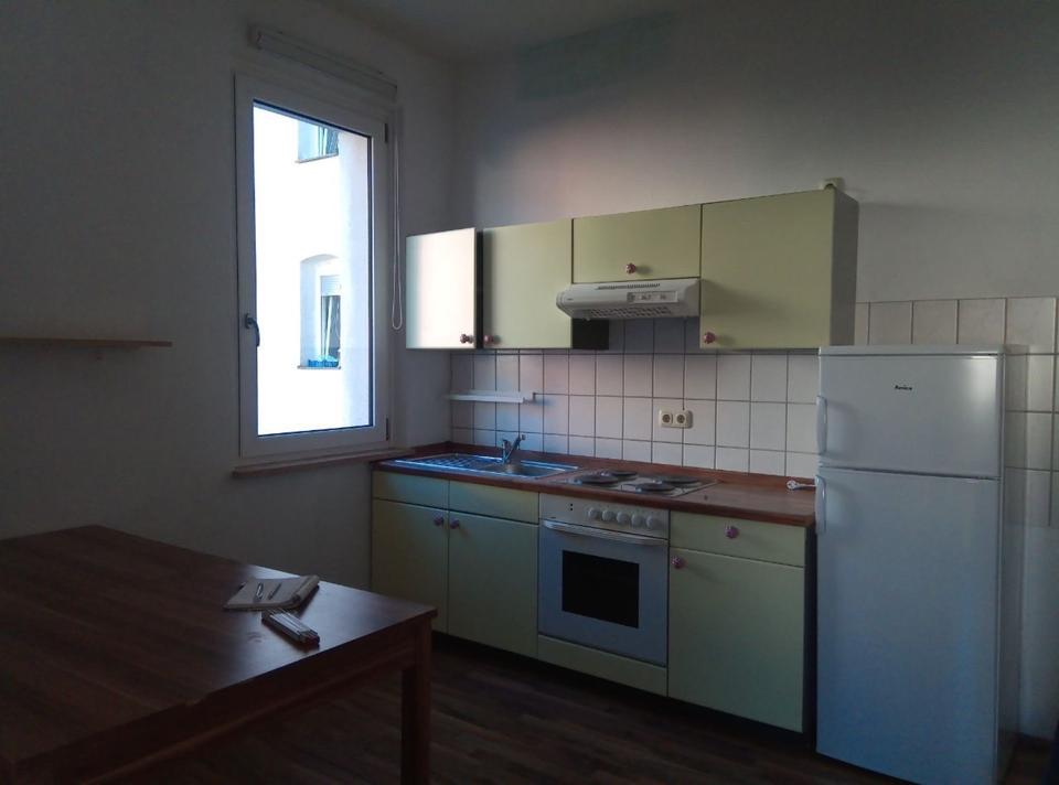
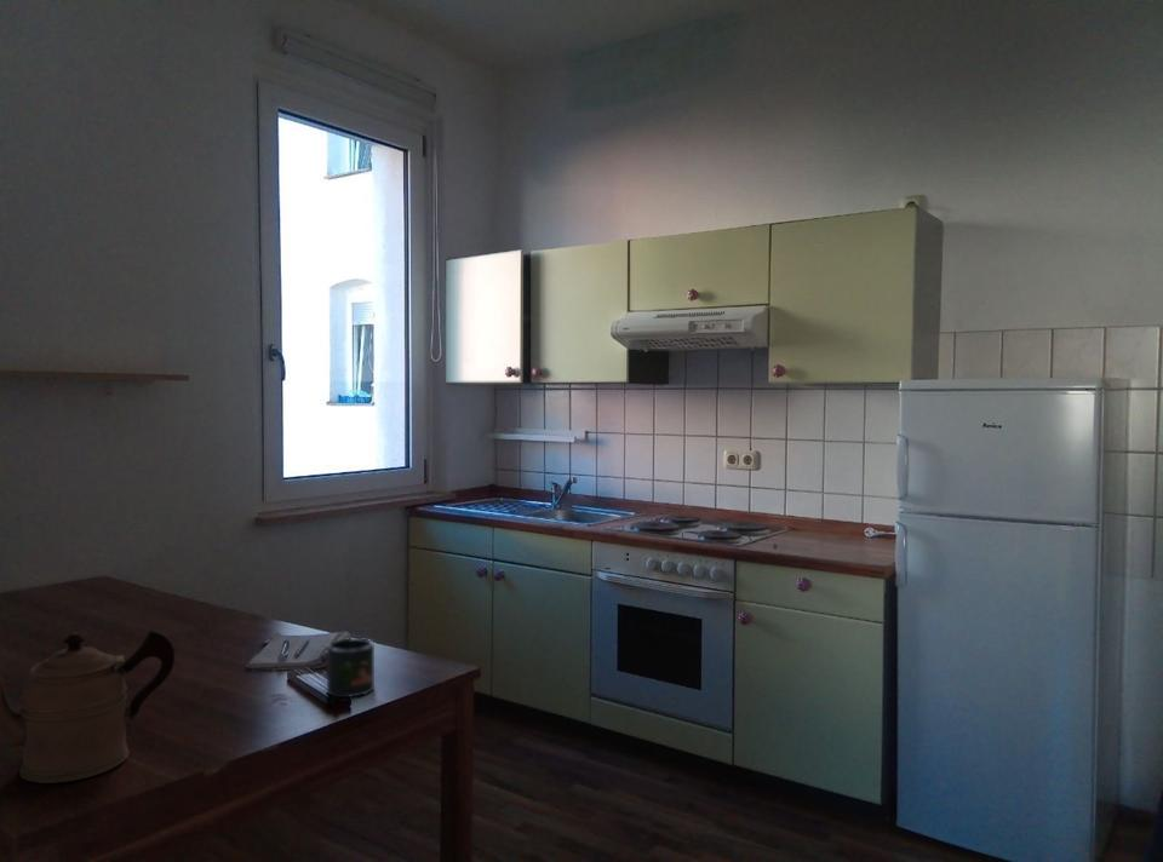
+ mug [326,637,376,699]
+ coffeepot [0,628,176,785]
